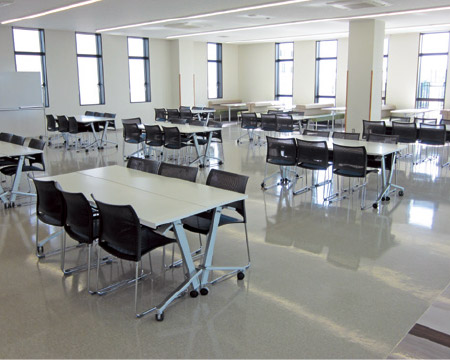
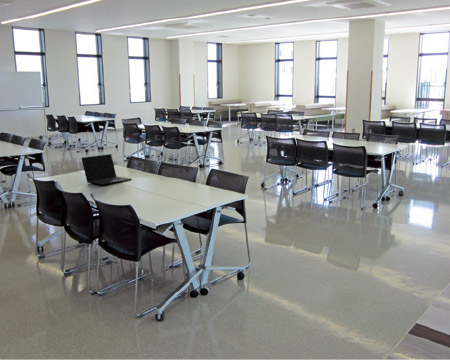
+ laptop [81,153,133,186]
